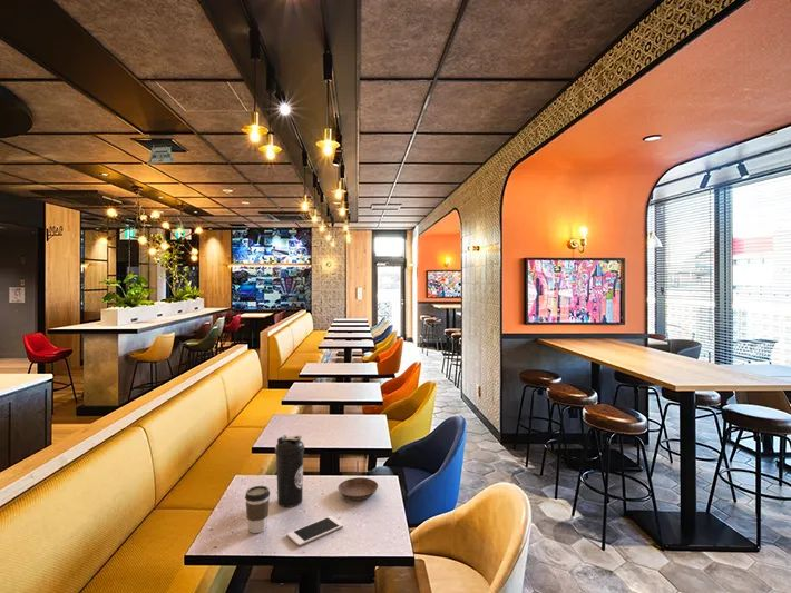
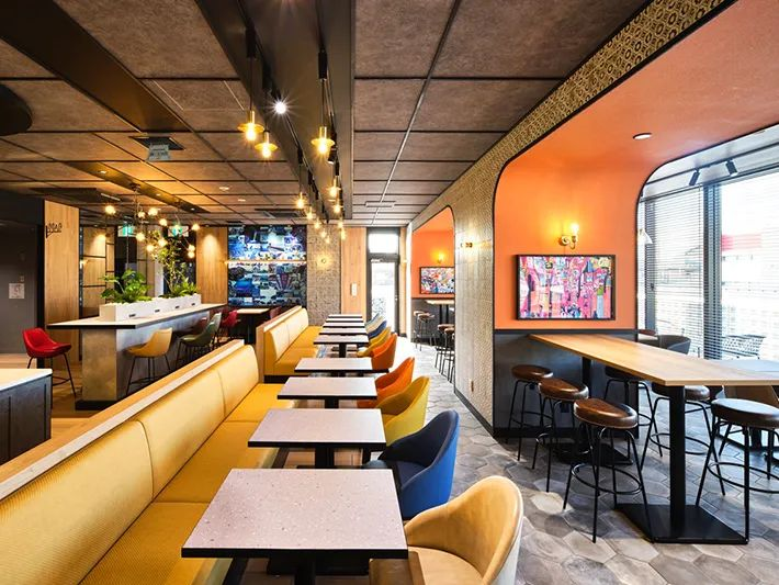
- water bottle [274,434,305,508]
- coffee cup [244,485,271,534]
- cell phone [286,515,344,547]
- saucer [336,476,379,501]
